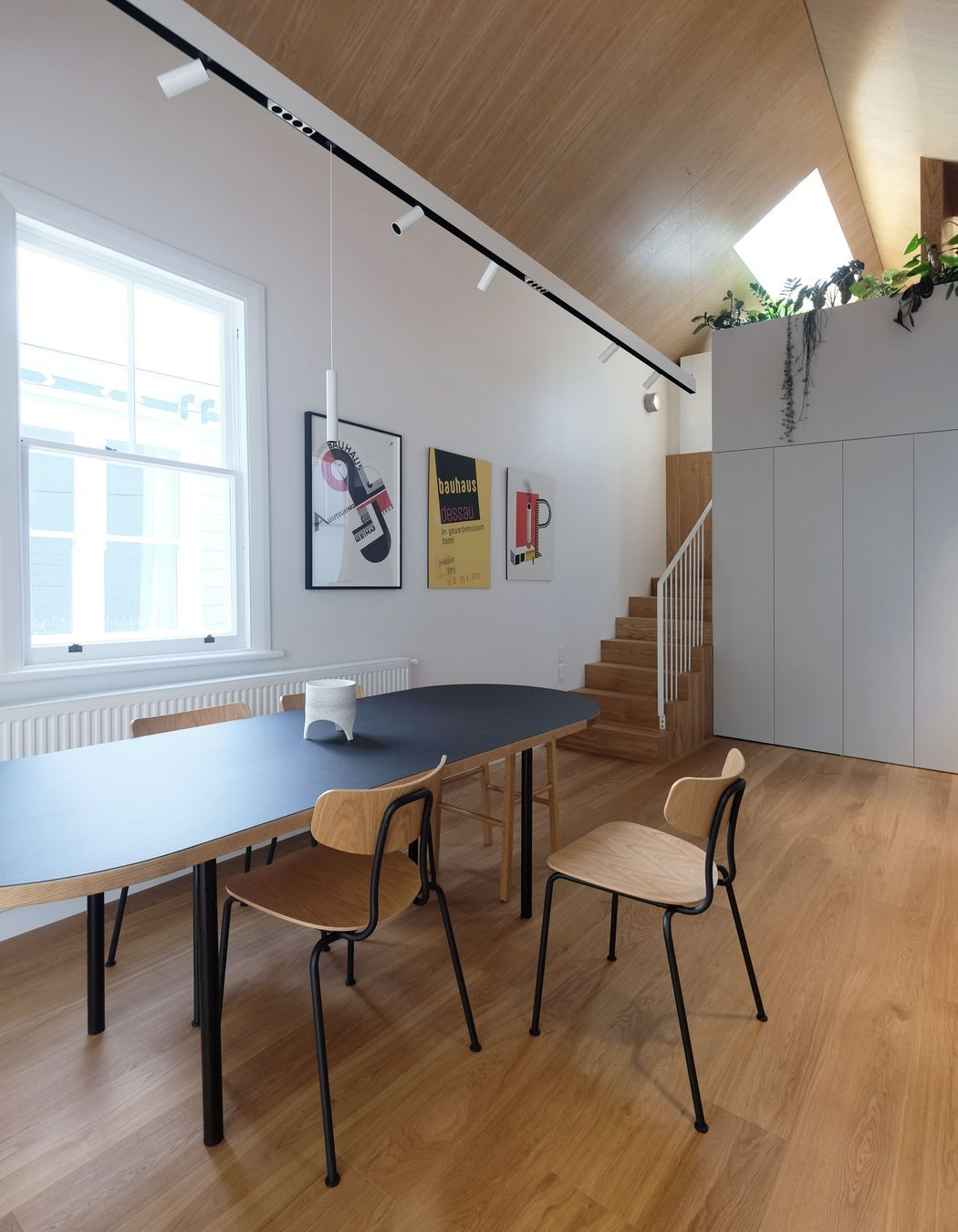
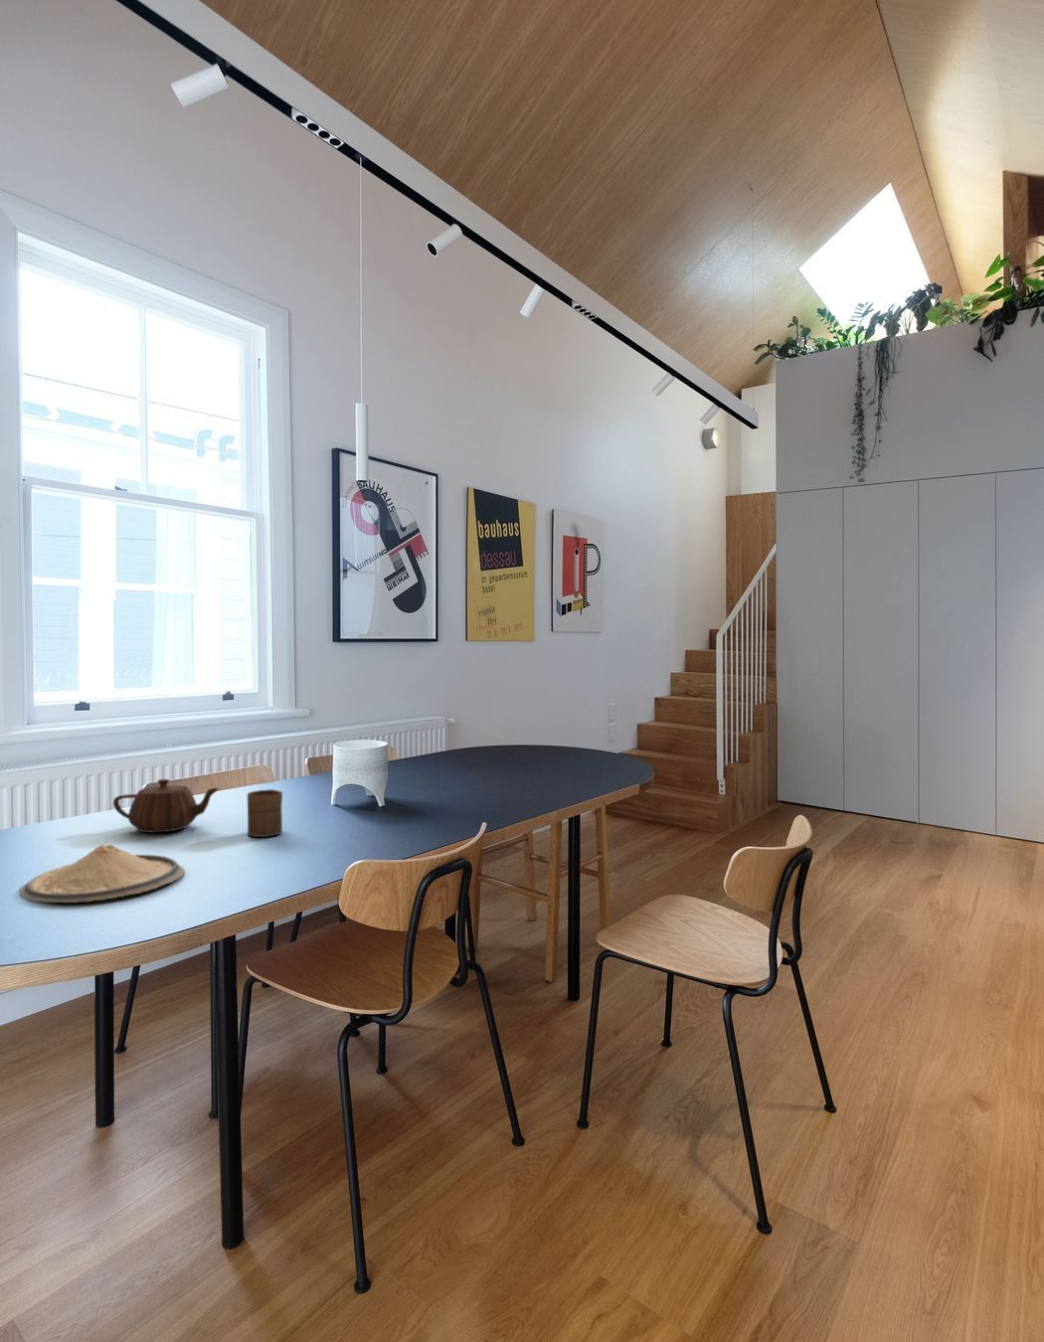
+ plate [19,844,186,904]
+ cup [246,789,283,838]
+ teapot [112,779,221,833]
